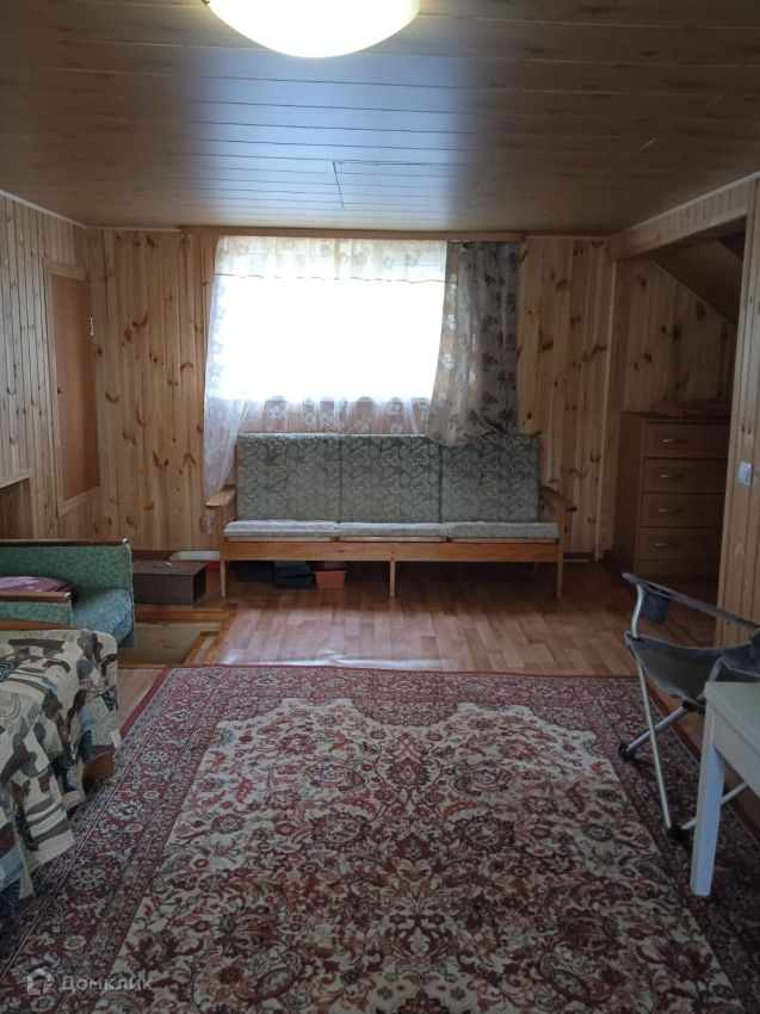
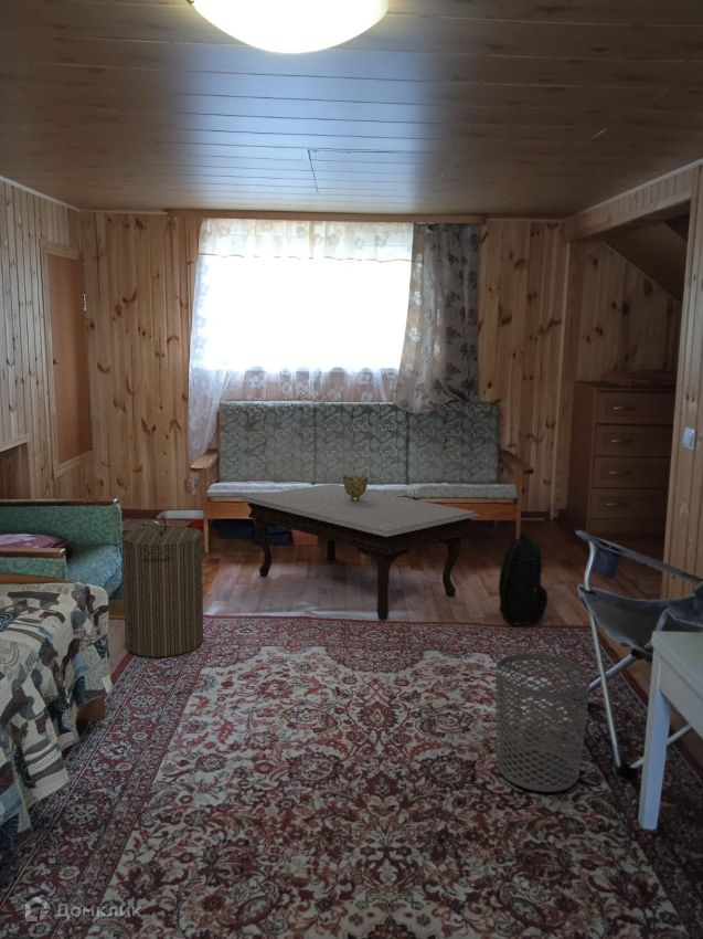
+ waste bin [494,652,592,793]
+ coffee table [238,483,480,621]
+ laundry hamper [120,515,204,658]
+ backpack [498,531,548,626]
+ decorative bowl [342,474,370,502]
